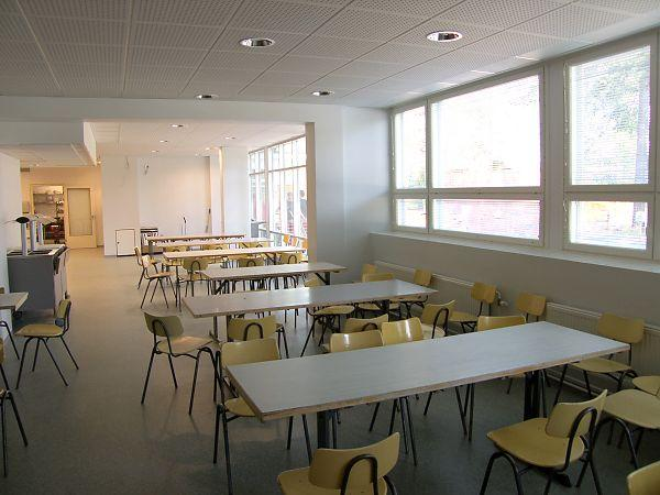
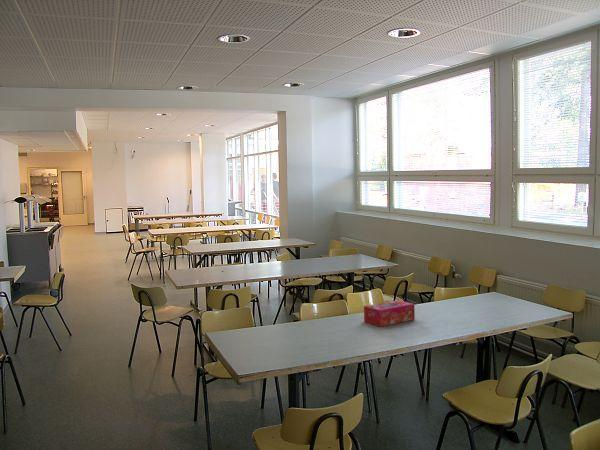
+ tissue box [363,299,416,327]
